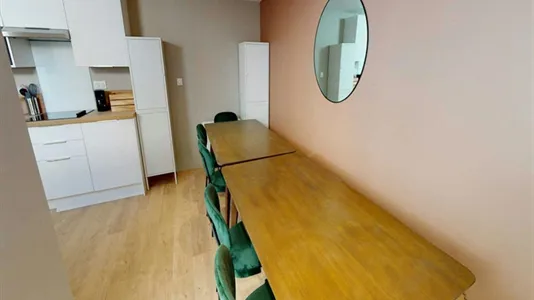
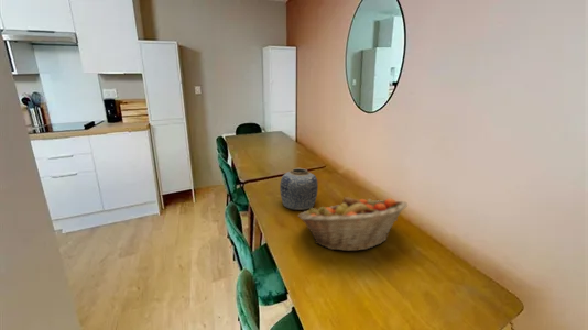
+ fruit basket [297,196,409,252]
+ vase [279,167,319,211]
